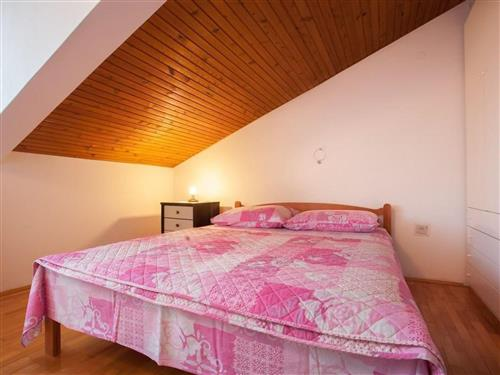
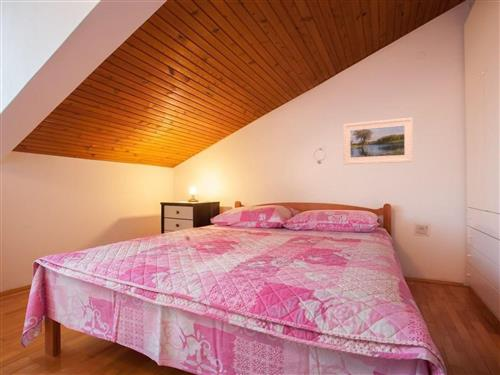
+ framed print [342,117,414,166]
